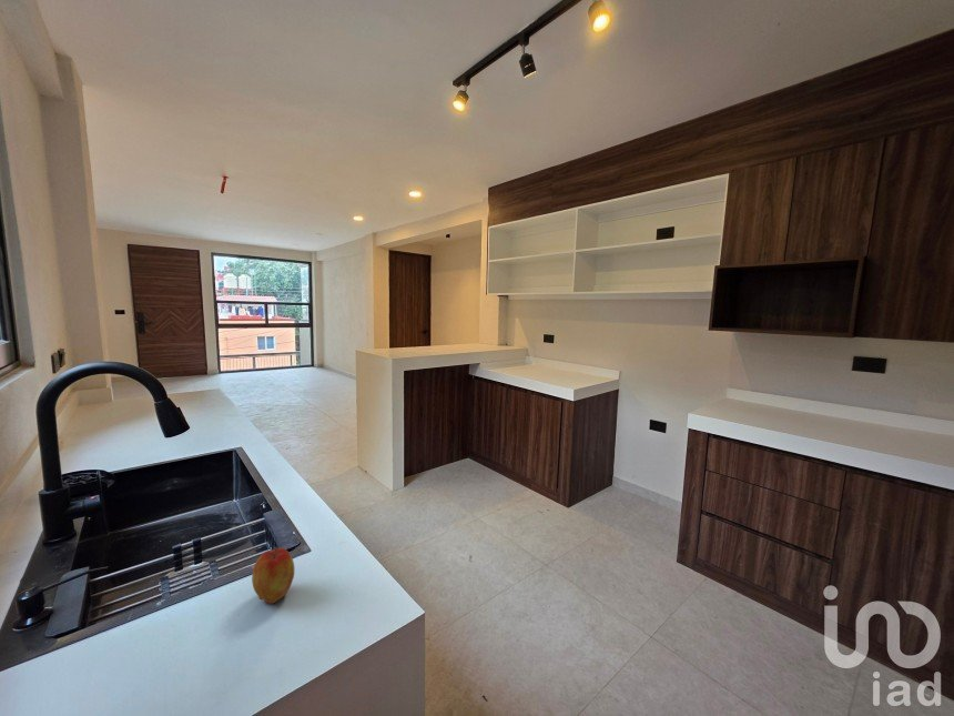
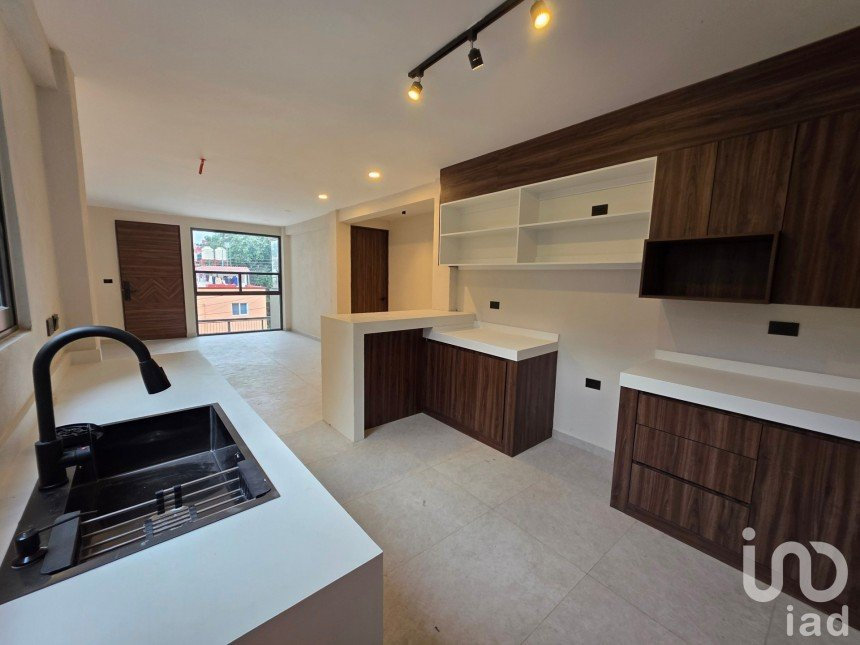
- apple [251,546,295,605]
